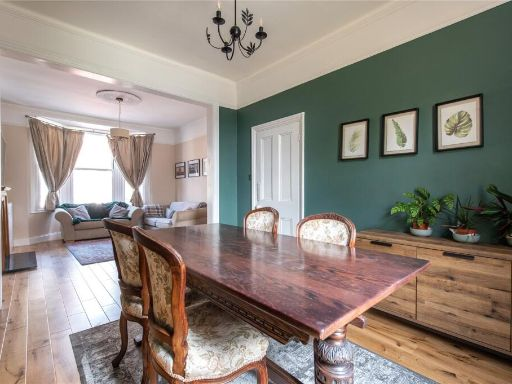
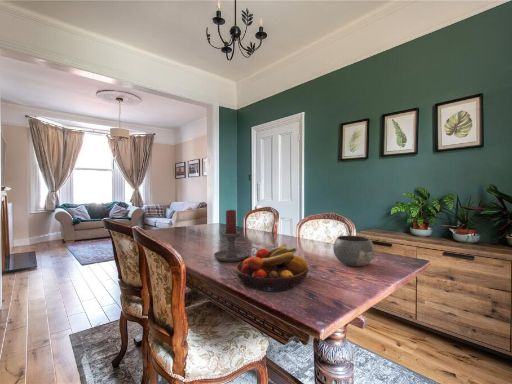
+ fruit bowl [235,242,309,293]
+ candle holder [213,209,259,263]
+ bowl [332,235,375,267]
